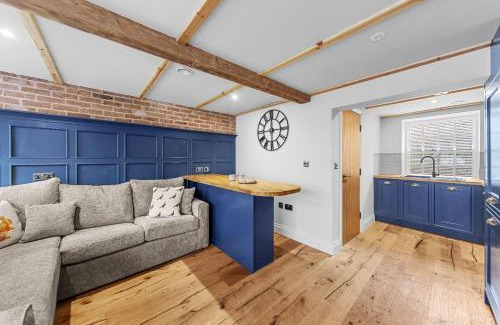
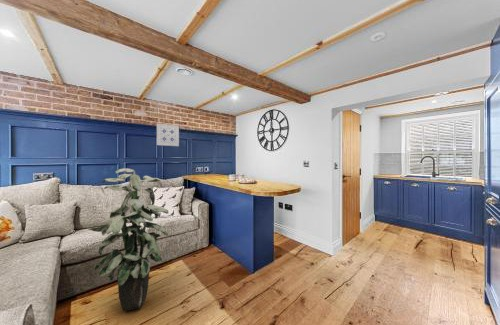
+ wall art [156,122,180,147]
+ indoor plant [88,167,169,312]
